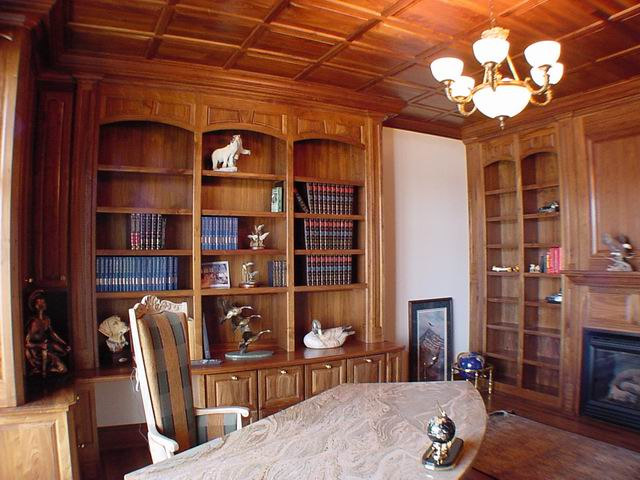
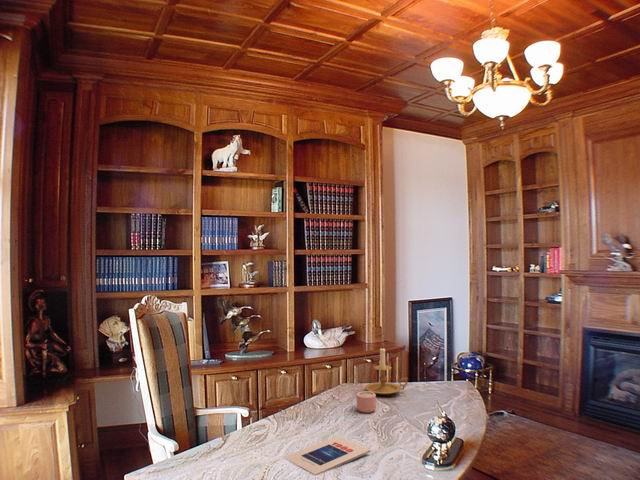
+ book [282,435,372,476]
+ mug [355,390,377,414]
+ candle holder [364,346,409,396]
